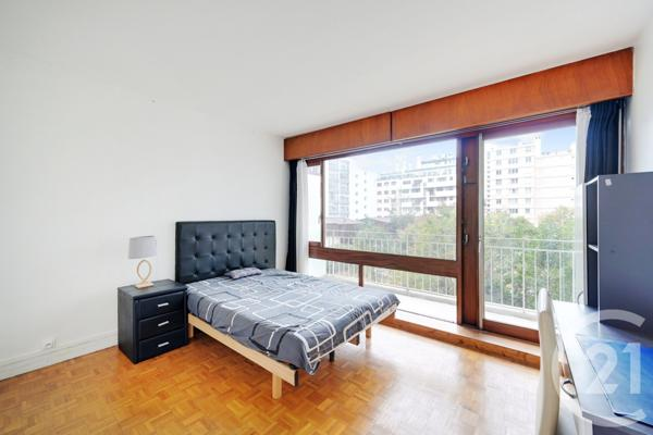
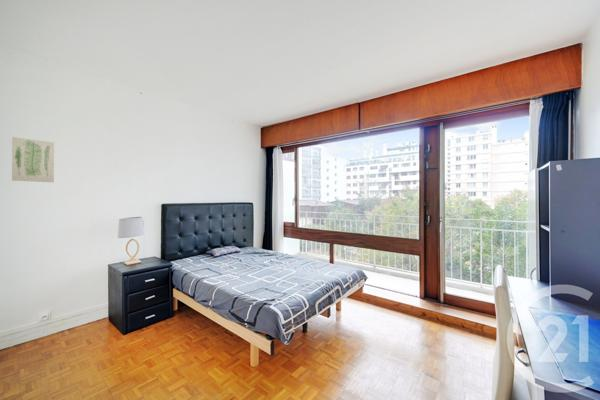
+ wall art [11,136,55,183]
